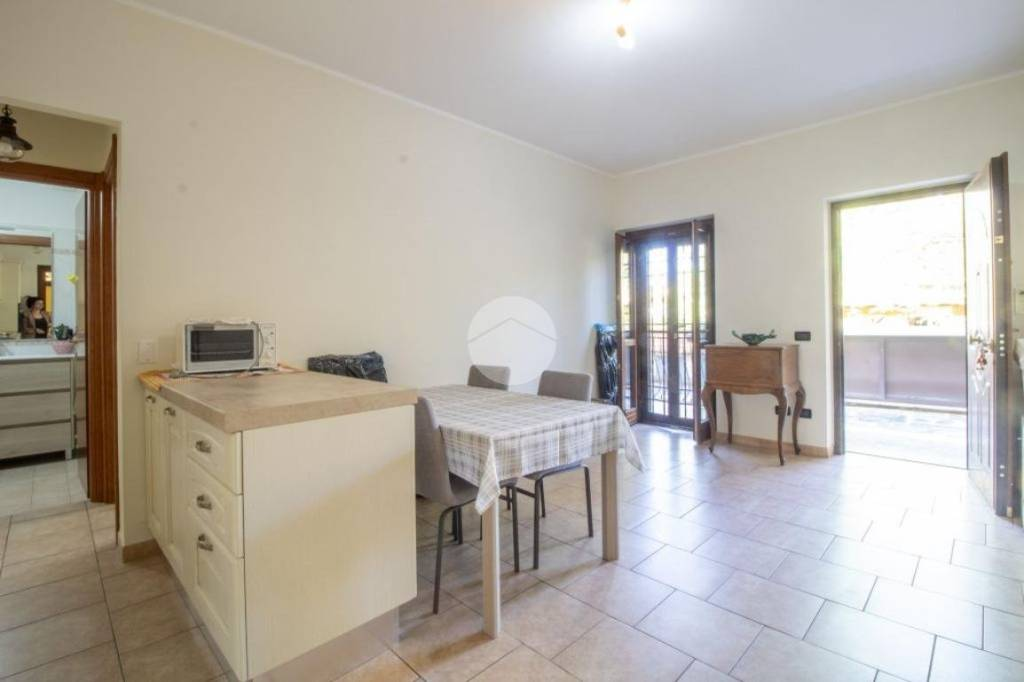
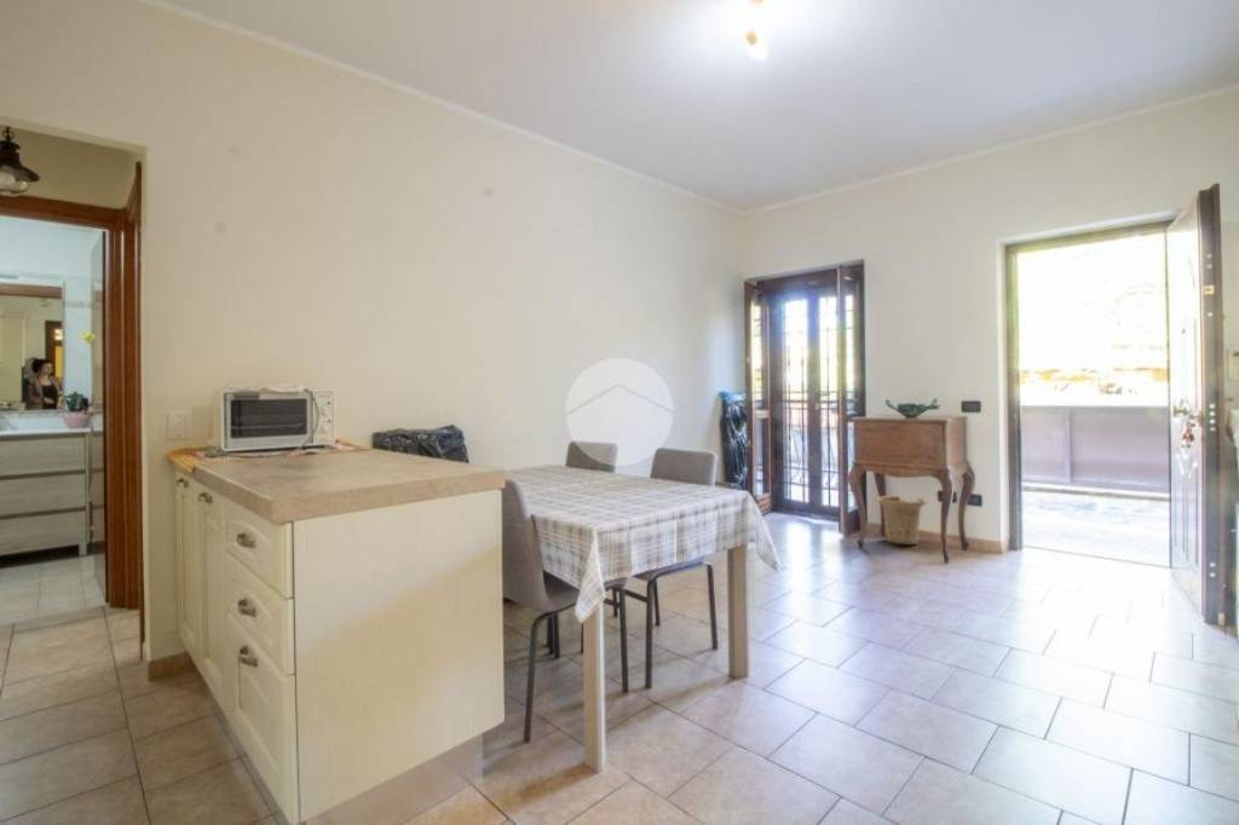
+ basket [876,495,928,547]
